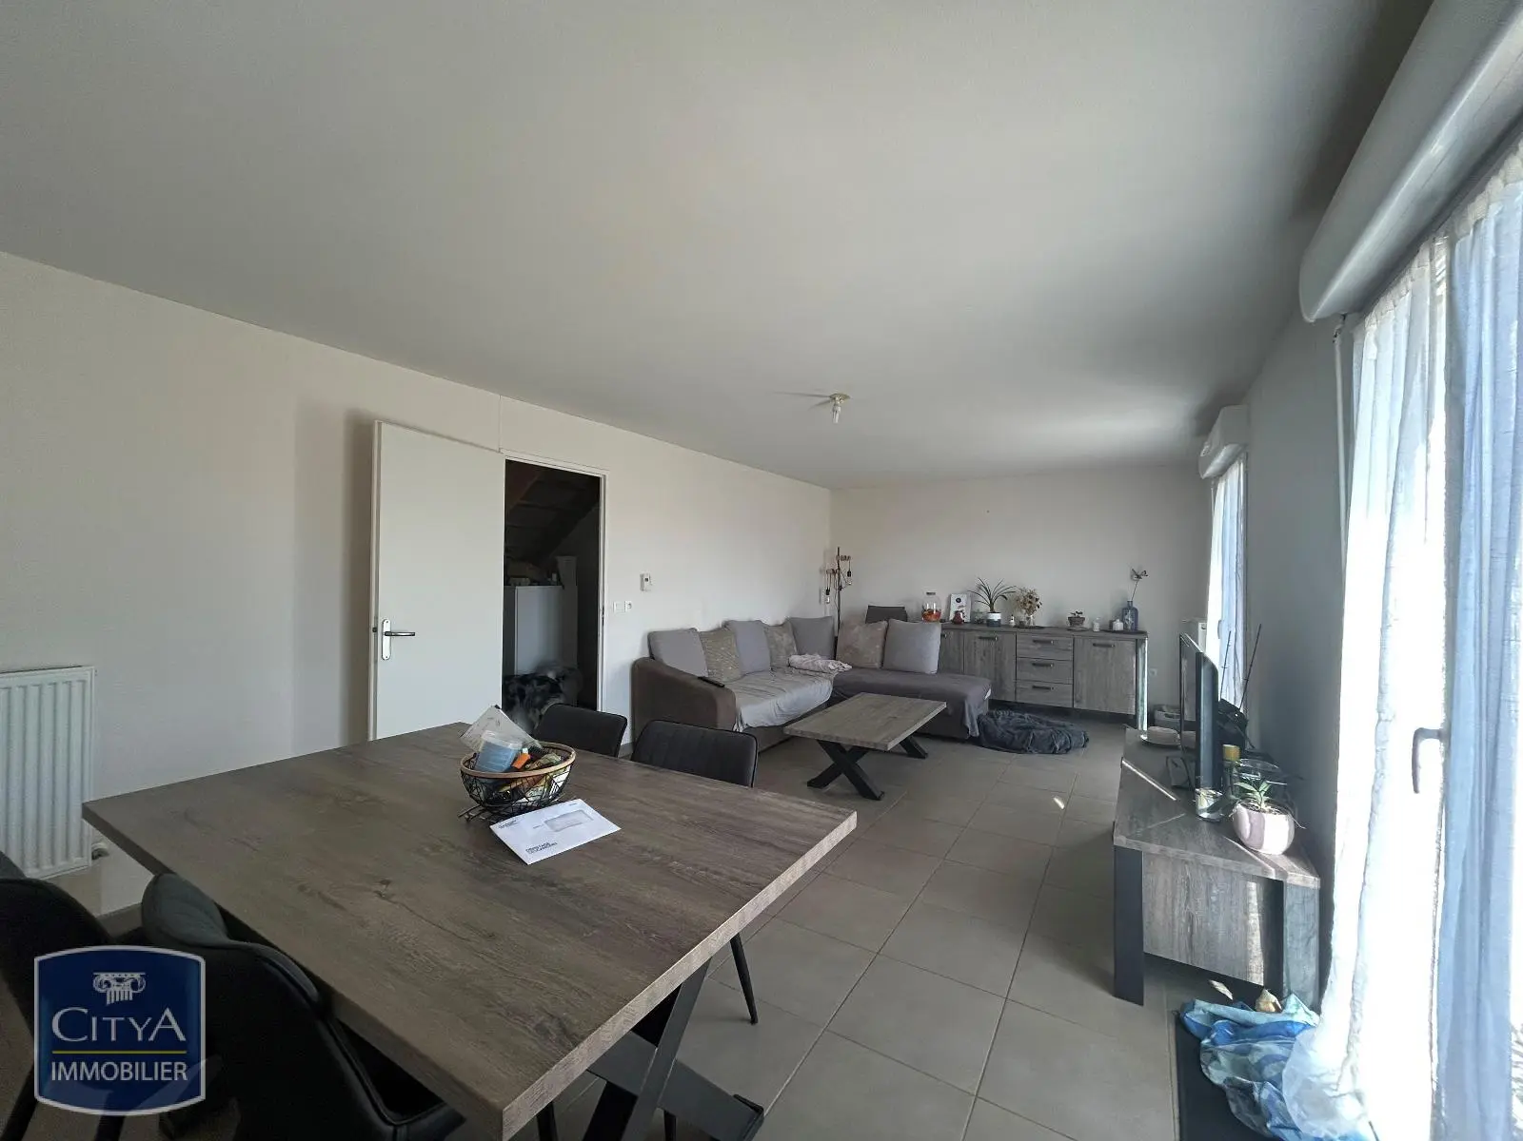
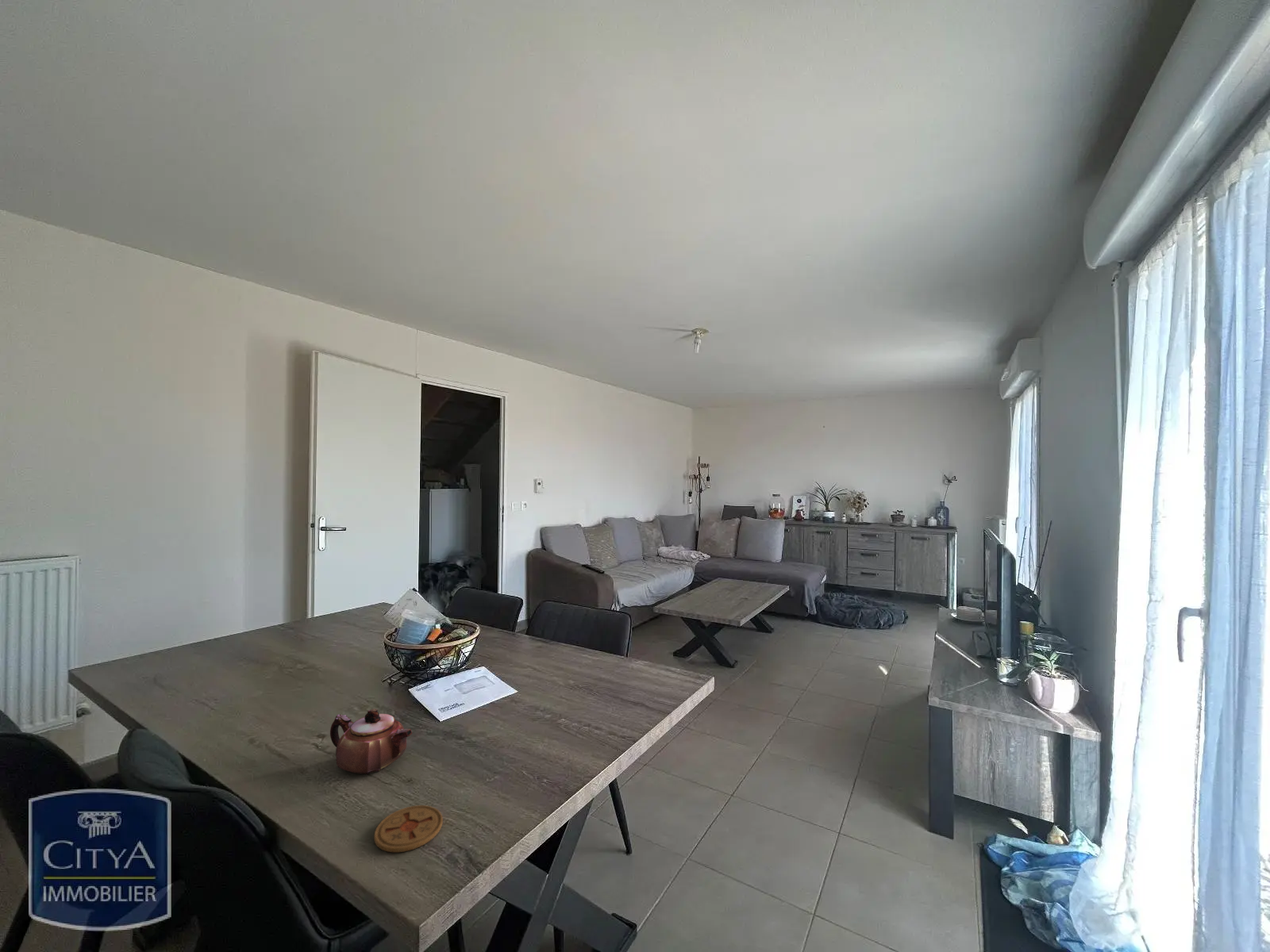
+ teapot [329,708,413,775]
+ coaster [373,804,444,853]
